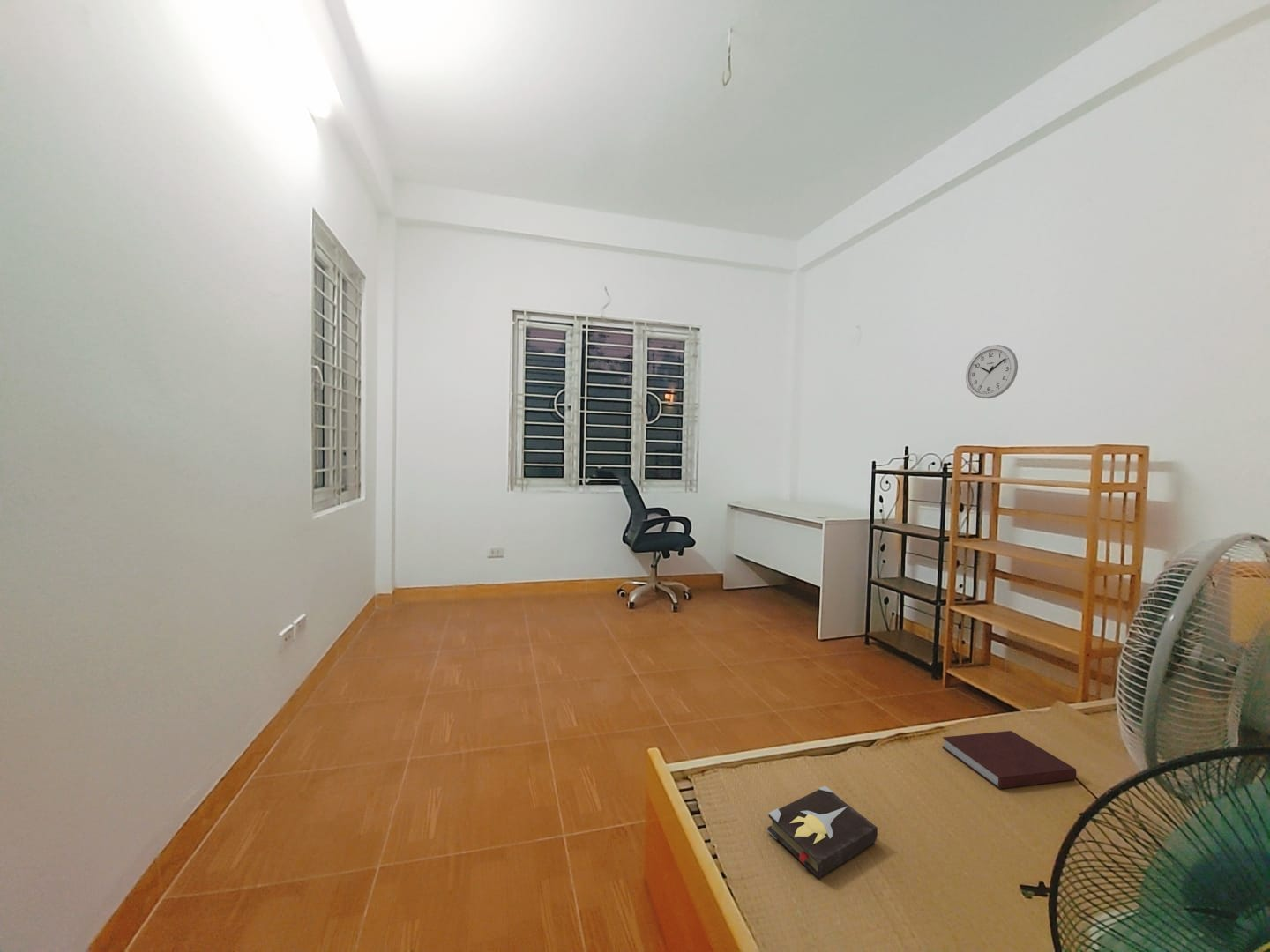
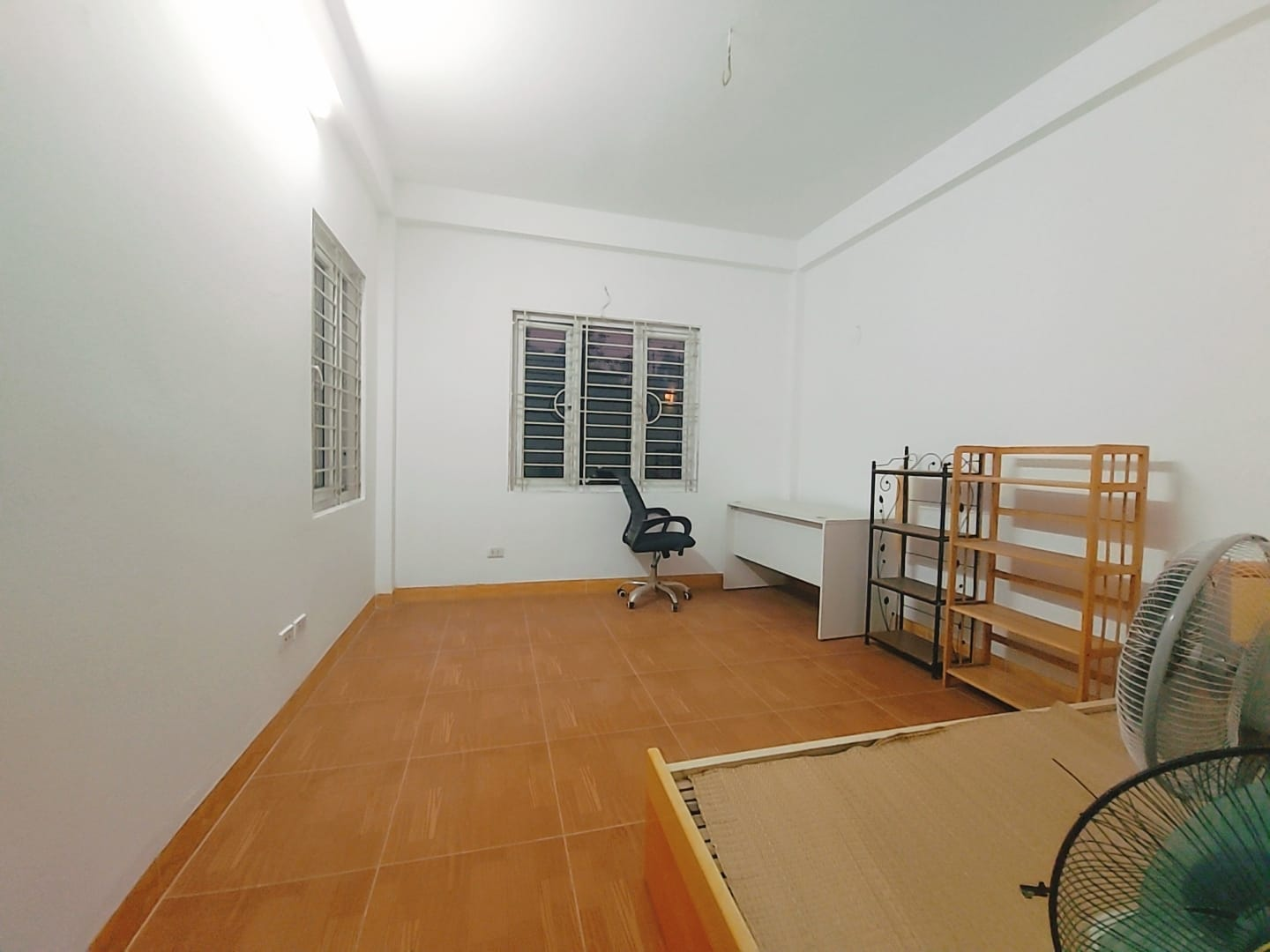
- wall clock [965,344,1019,399]
- notebook [942,730,1078,790]
- hardback book [766,785,878,880]
